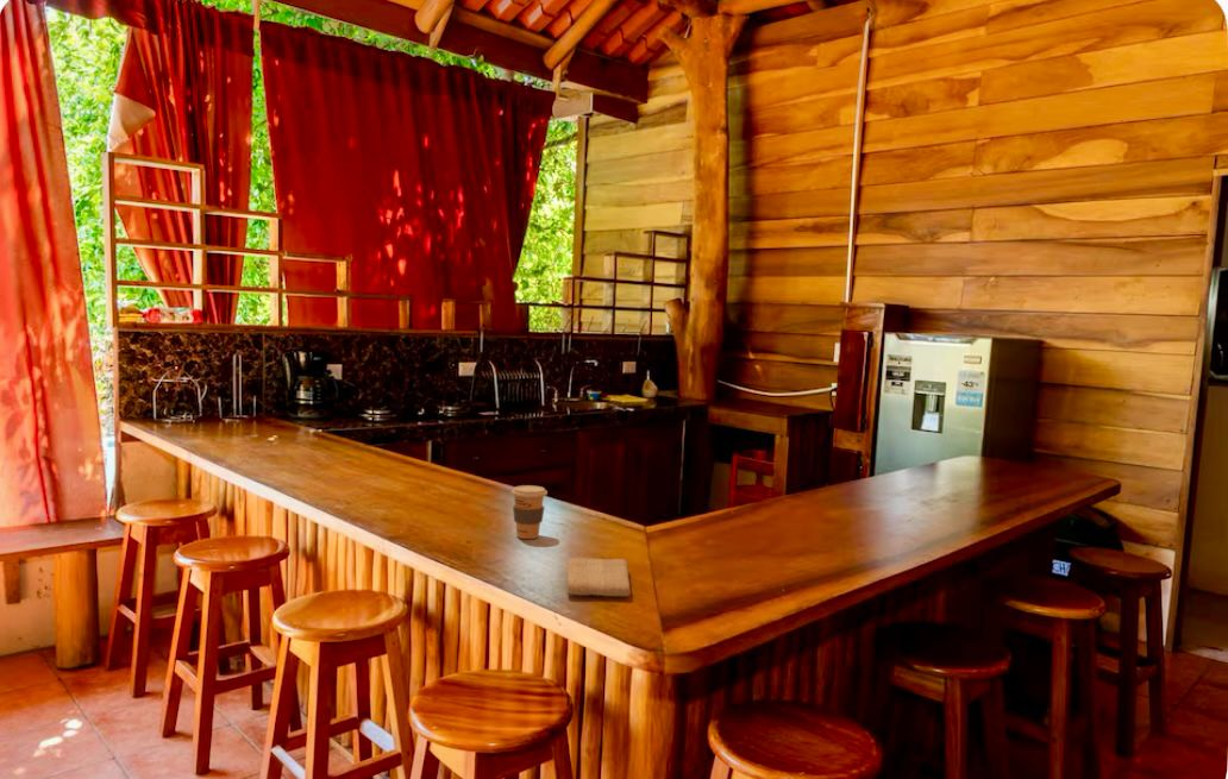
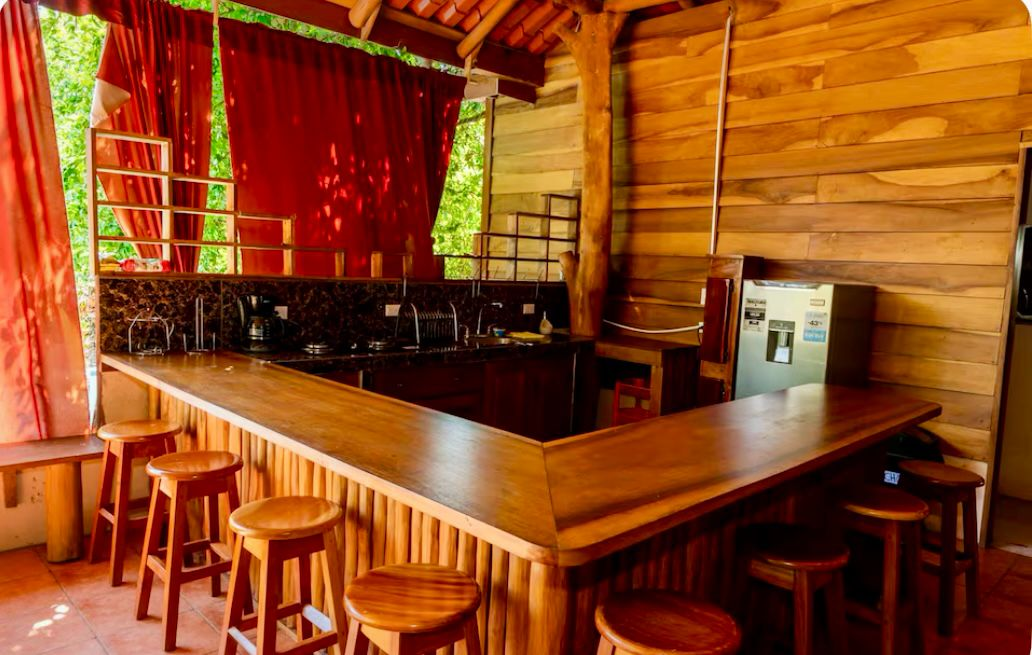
- coffee cup [510,484,549,540]
- washcloth [566,557,632,598]
